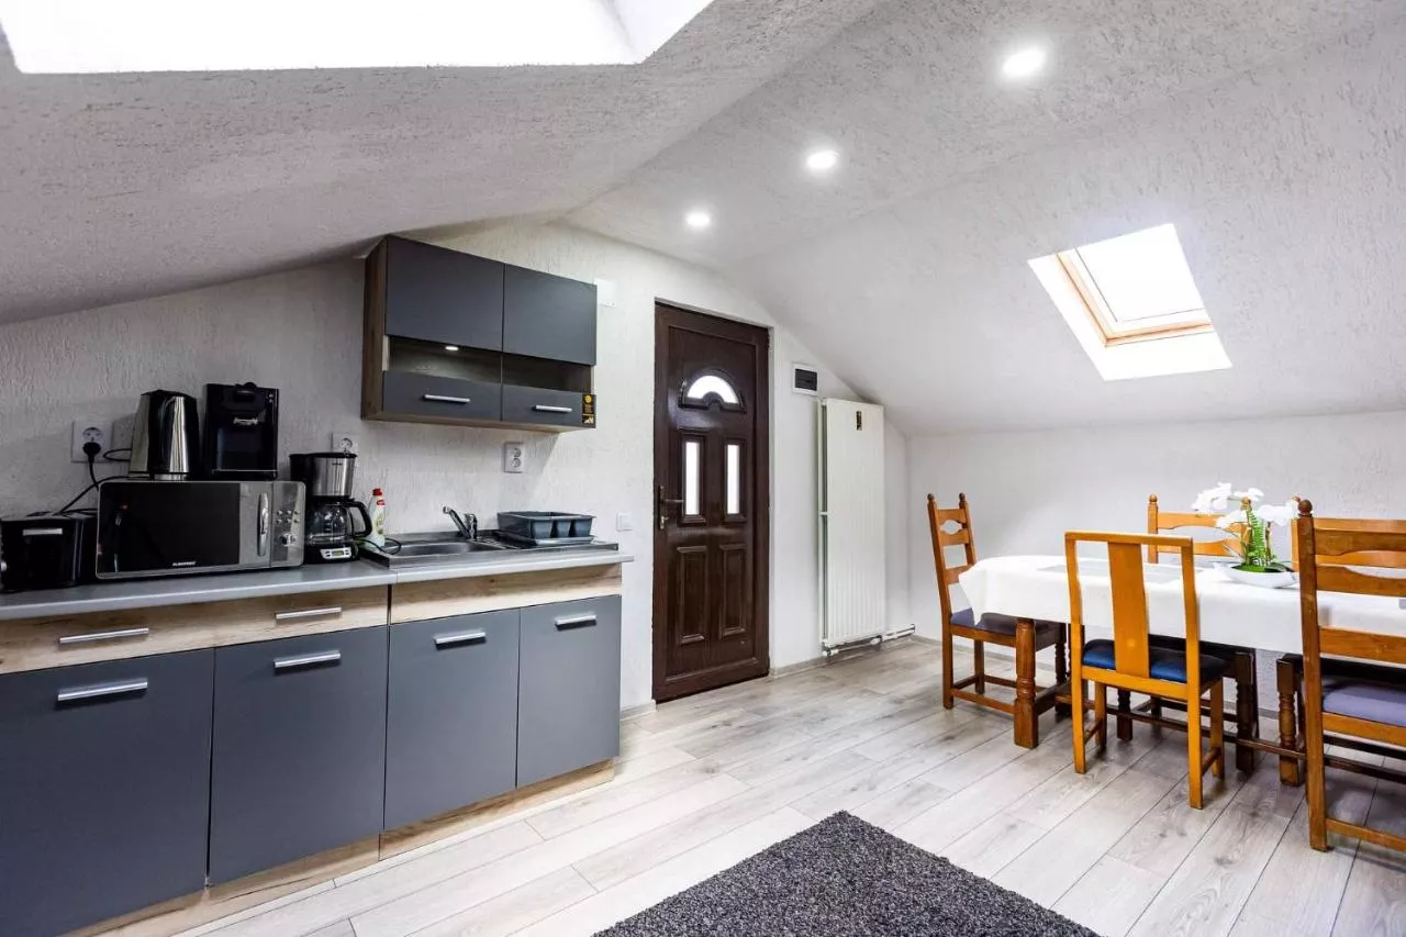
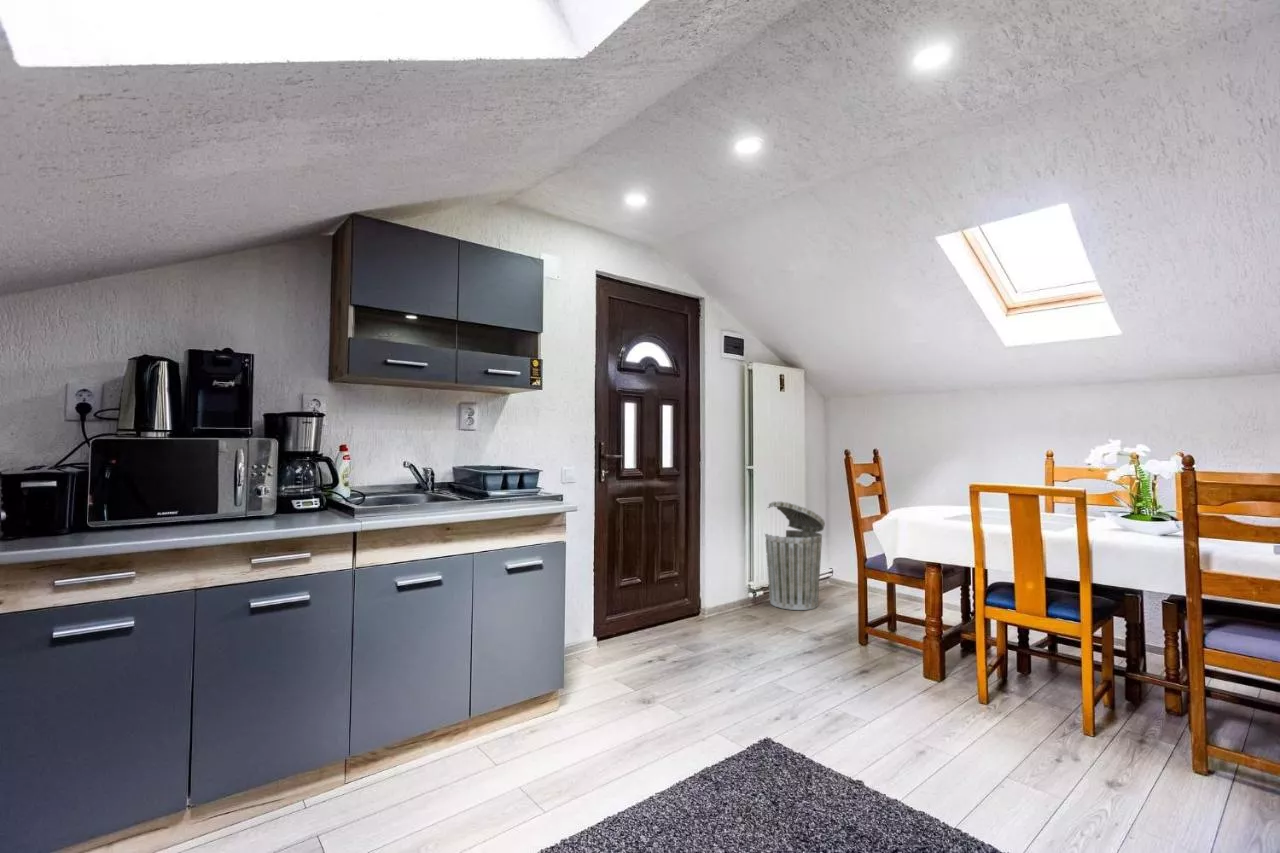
+ trash can [764,500,826,611]
